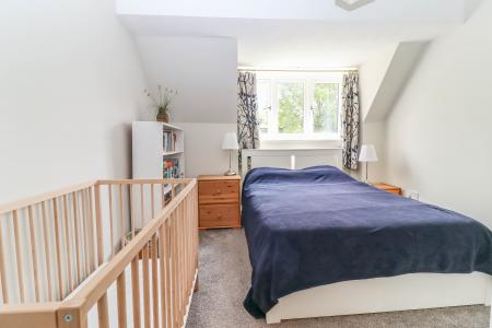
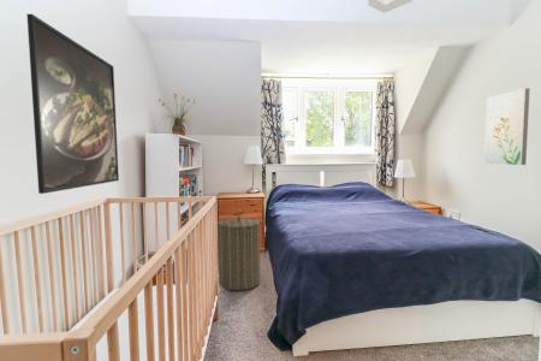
+ laundry hamper [216,211,262,291]
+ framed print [25,13,120,195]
+ wall art [483,87,531,166]
